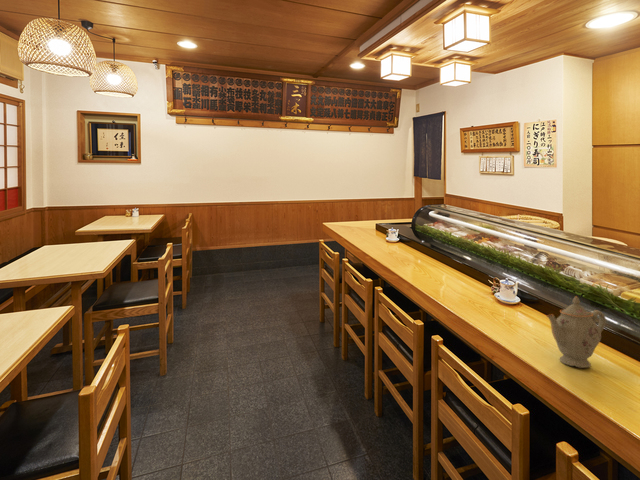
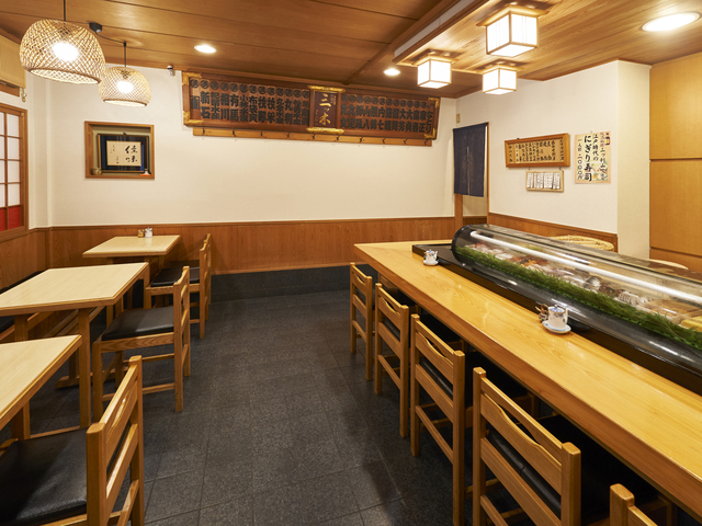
- chinaware [545,296,607,369]
